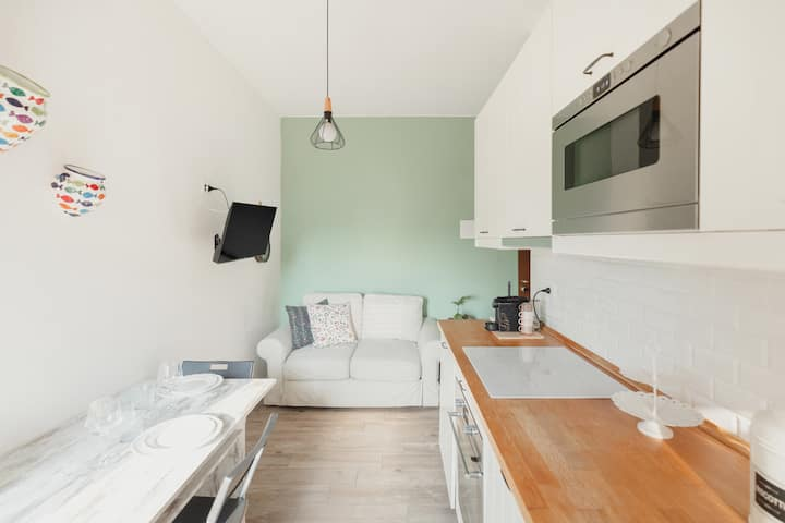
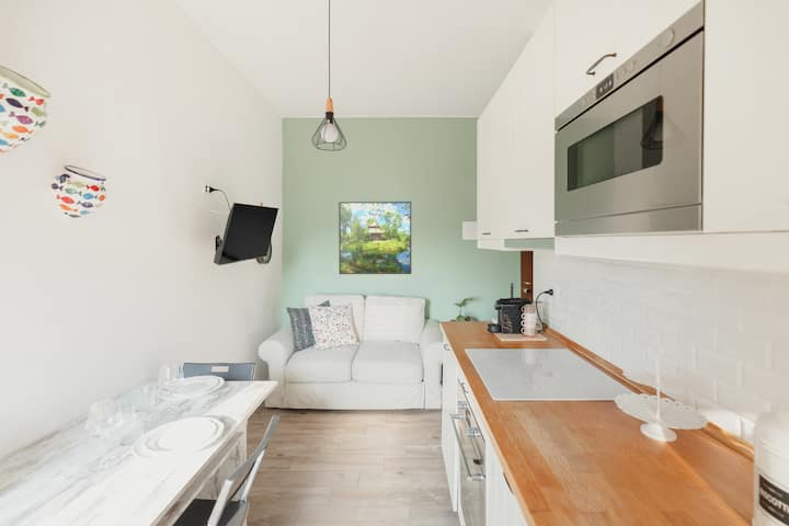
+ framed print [338,201,412,275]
